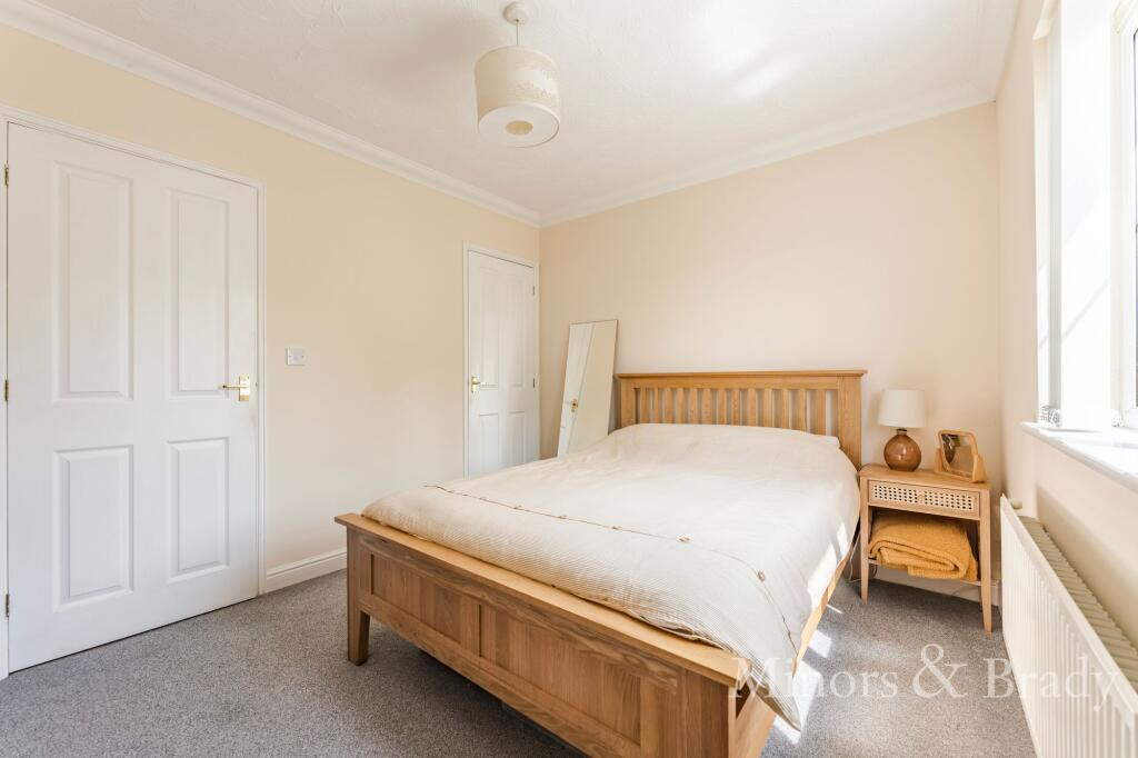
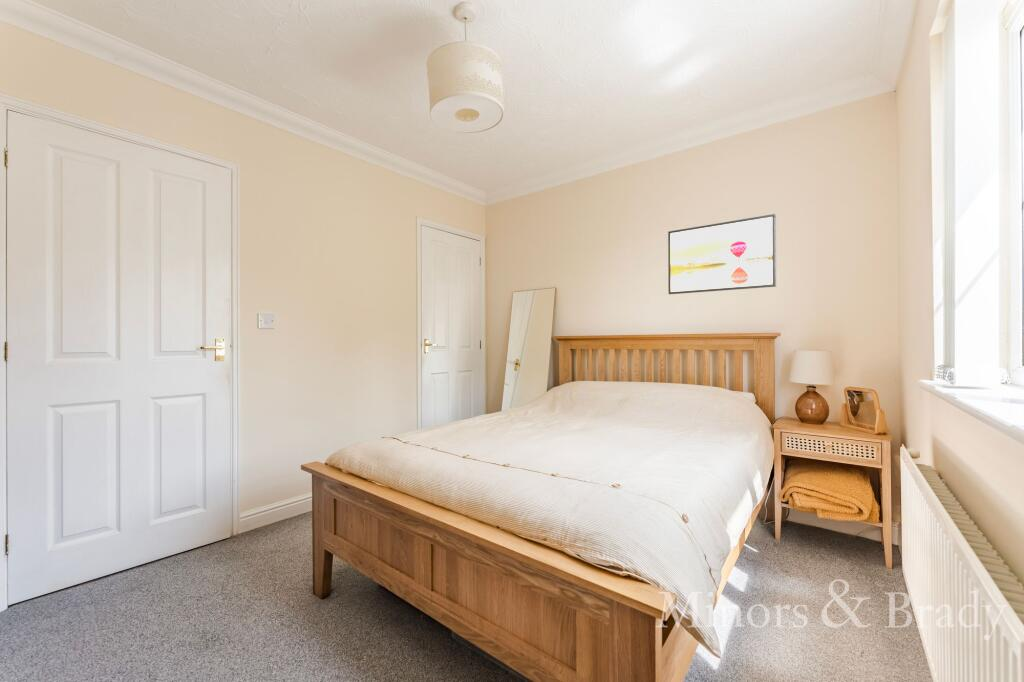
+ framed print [667,213,777,295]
